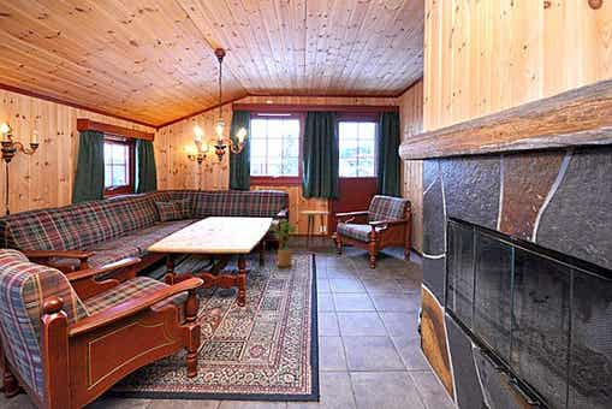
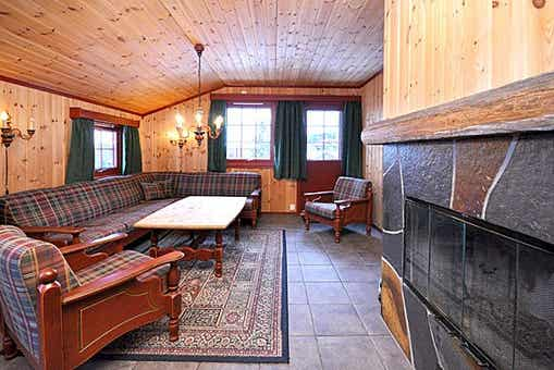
- house plant [268,218,299,268]
- side table [299,209,331,248]
